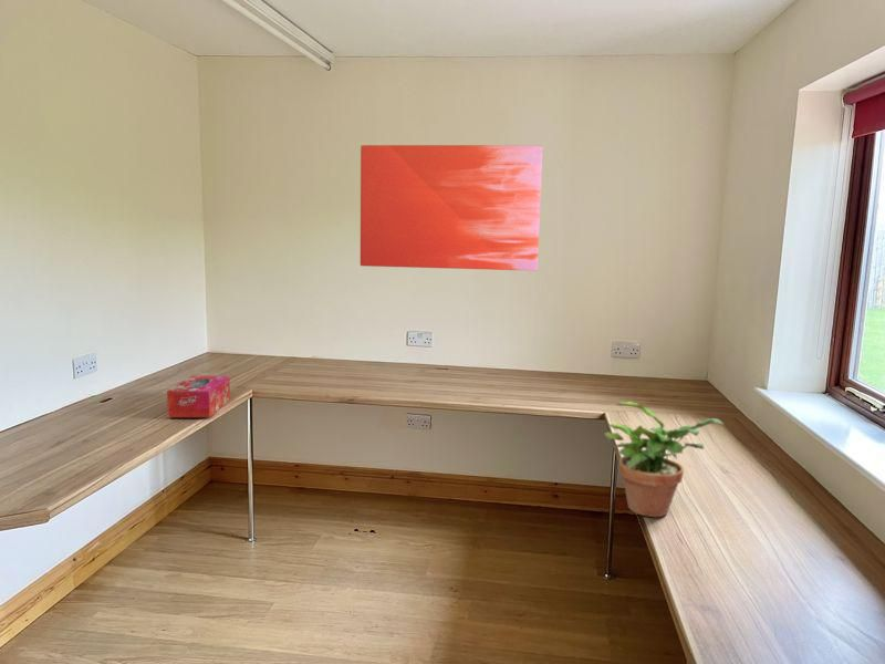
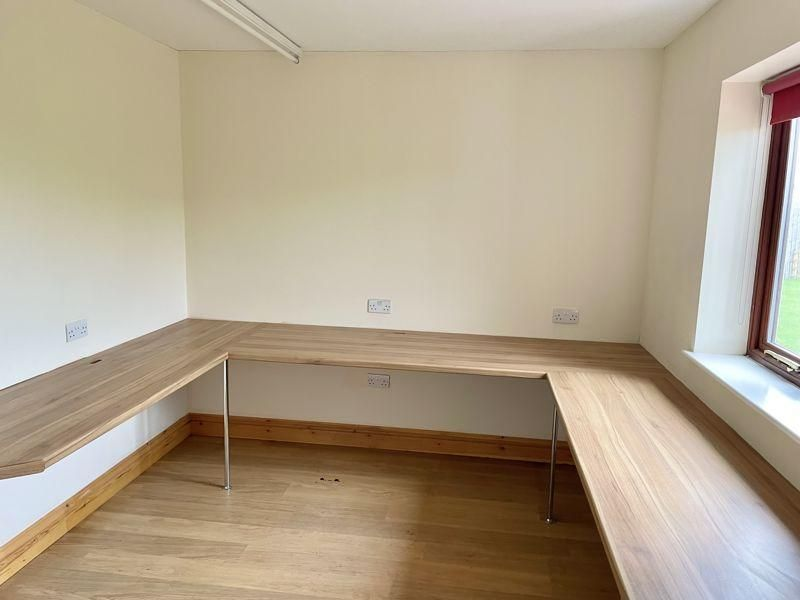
- tissue box [166,374,231,418]
- potted plant [603,401,725,518]
- wall art [360,144,544,272]
